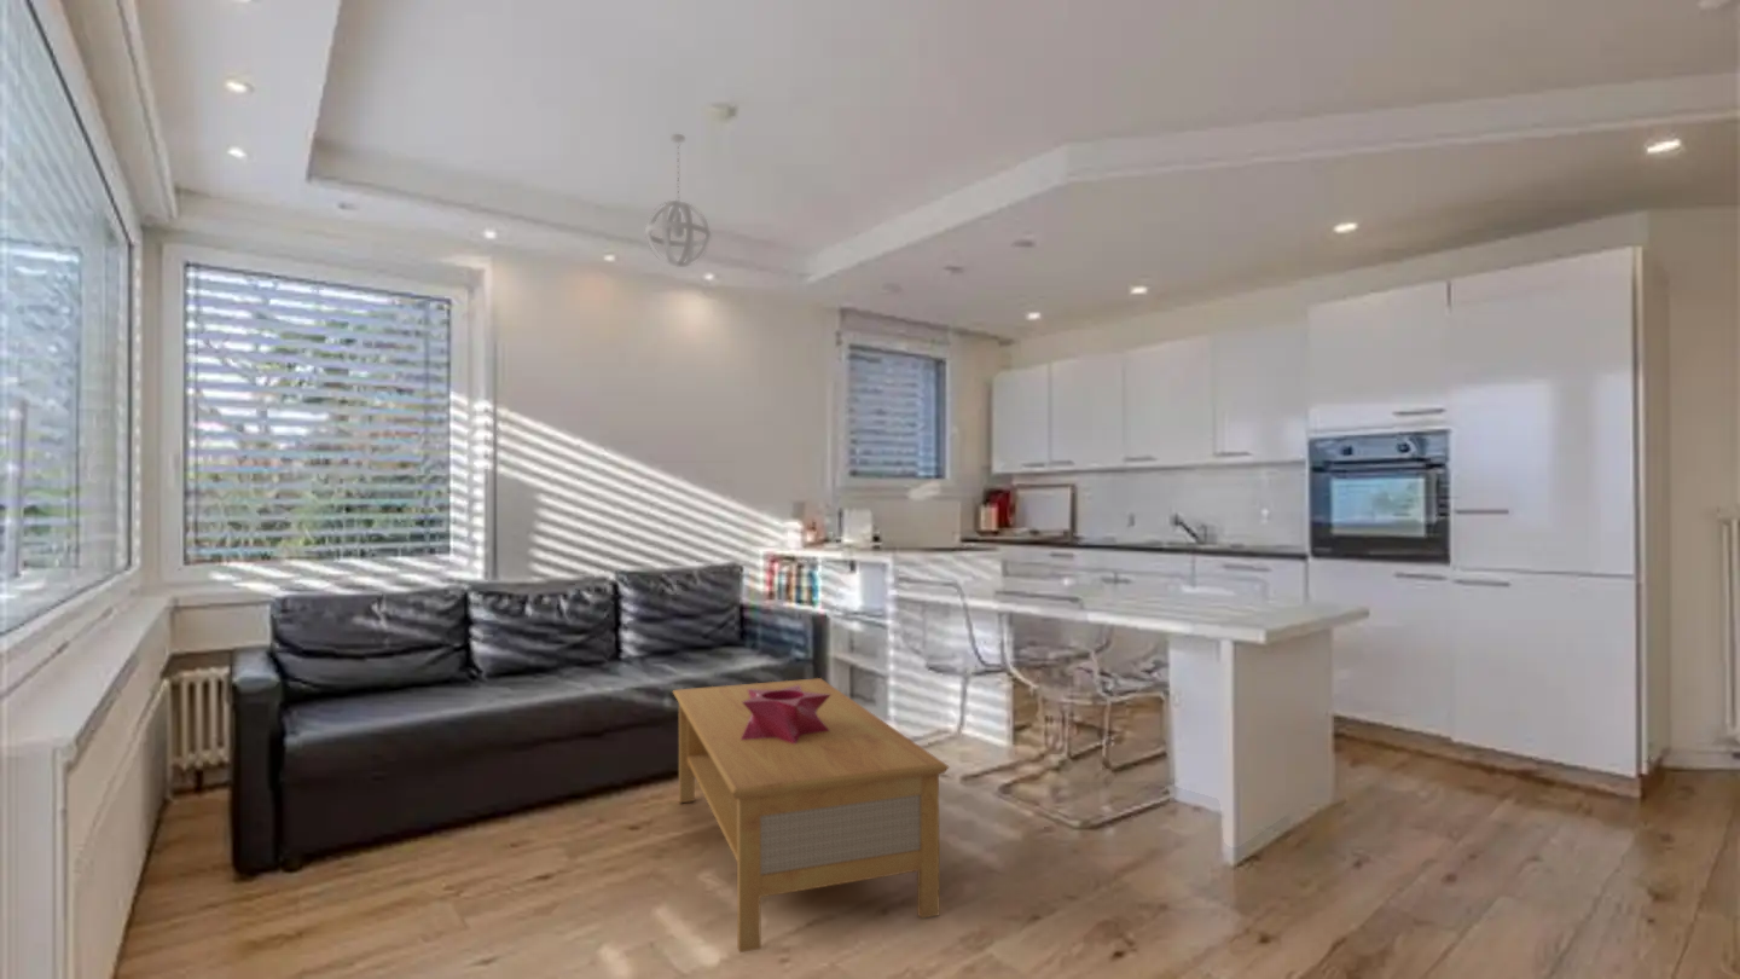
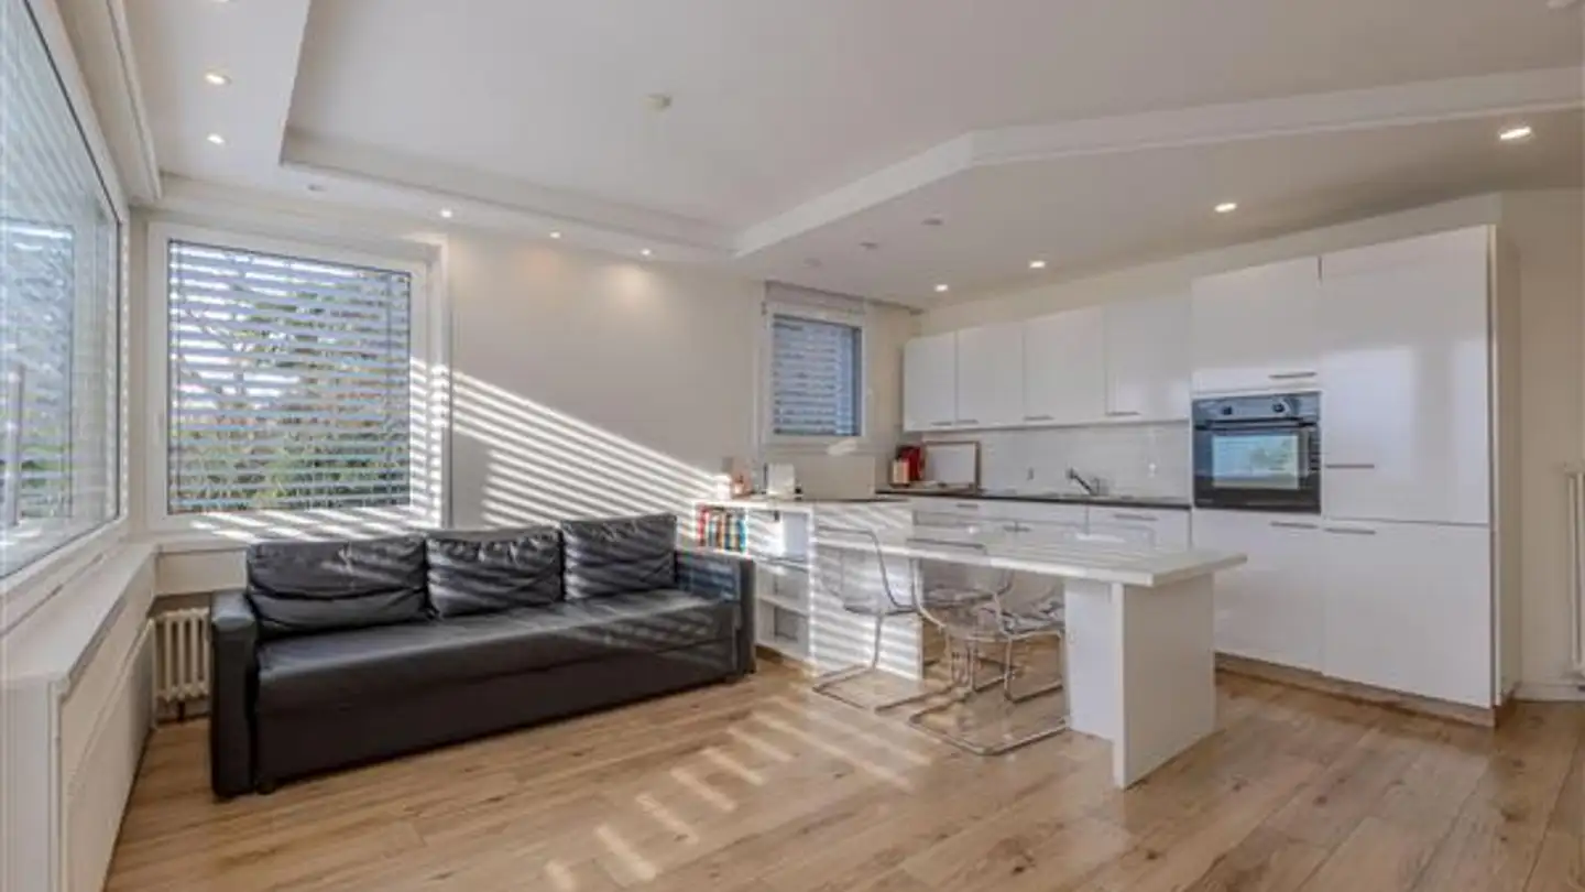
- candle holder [741,685,830,745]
- coffee table [672,677,951,954]
- pendant light [644,133,712,268]
